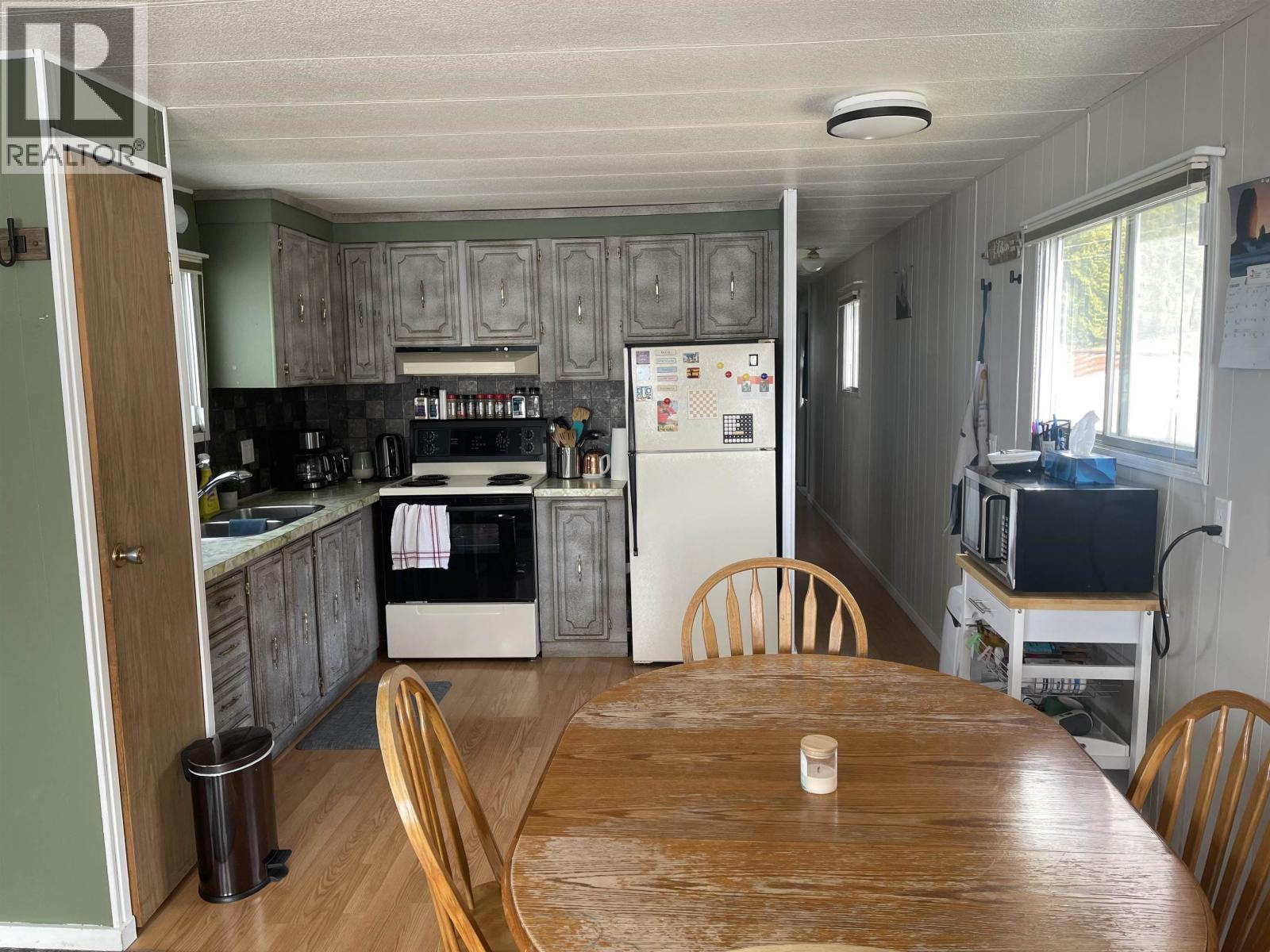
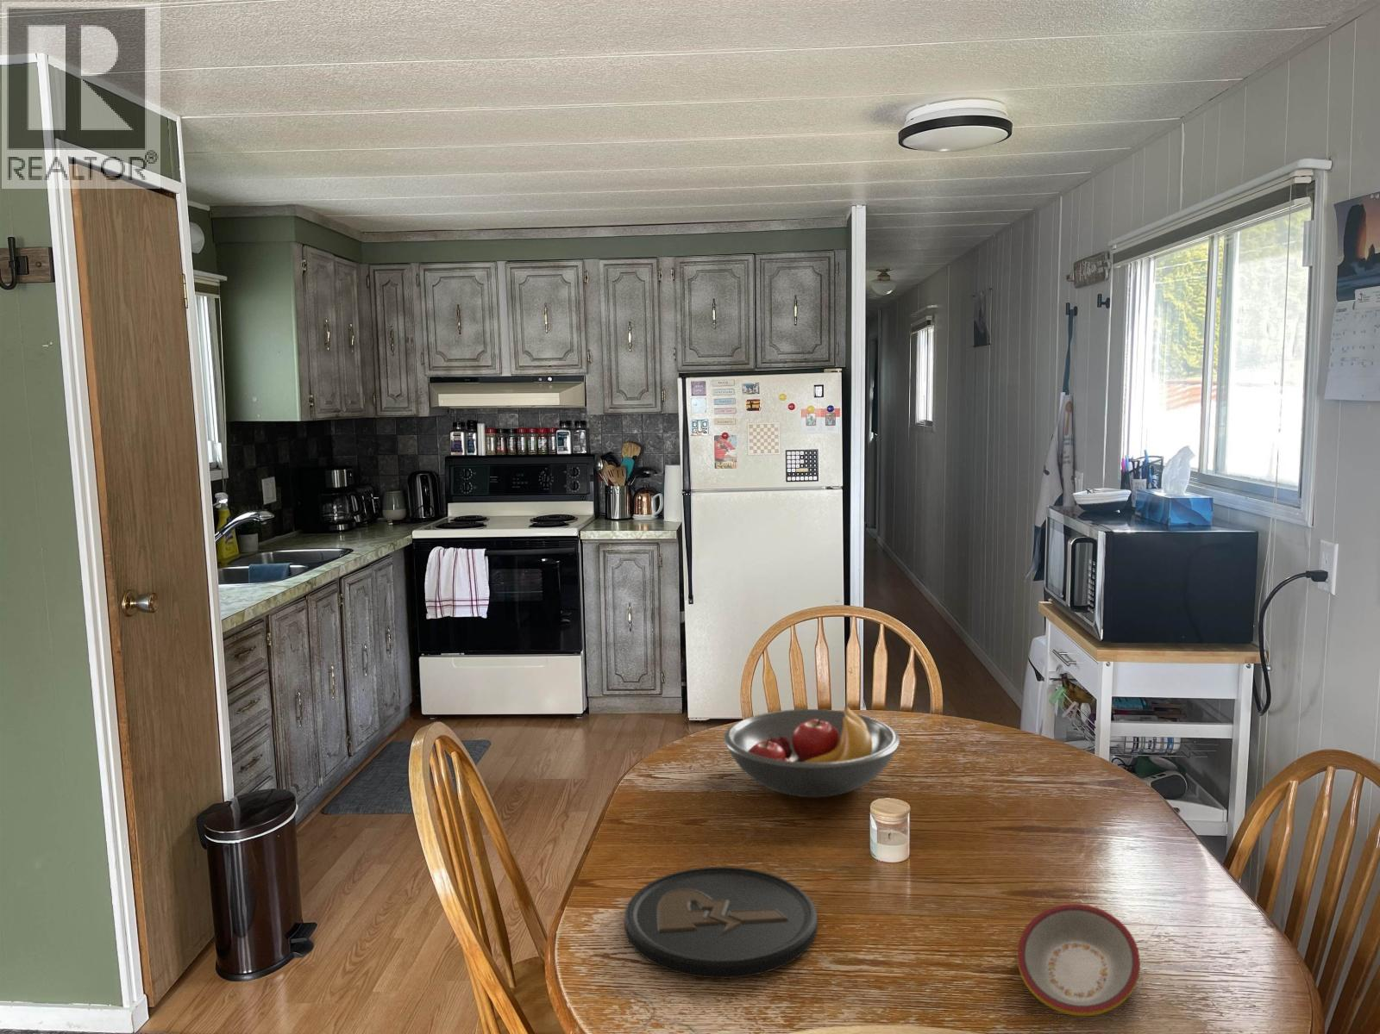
+ plate [1017,903,1141,1017]
+ fruit bowl [723,705,901,798]
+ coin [624,866,818,979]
